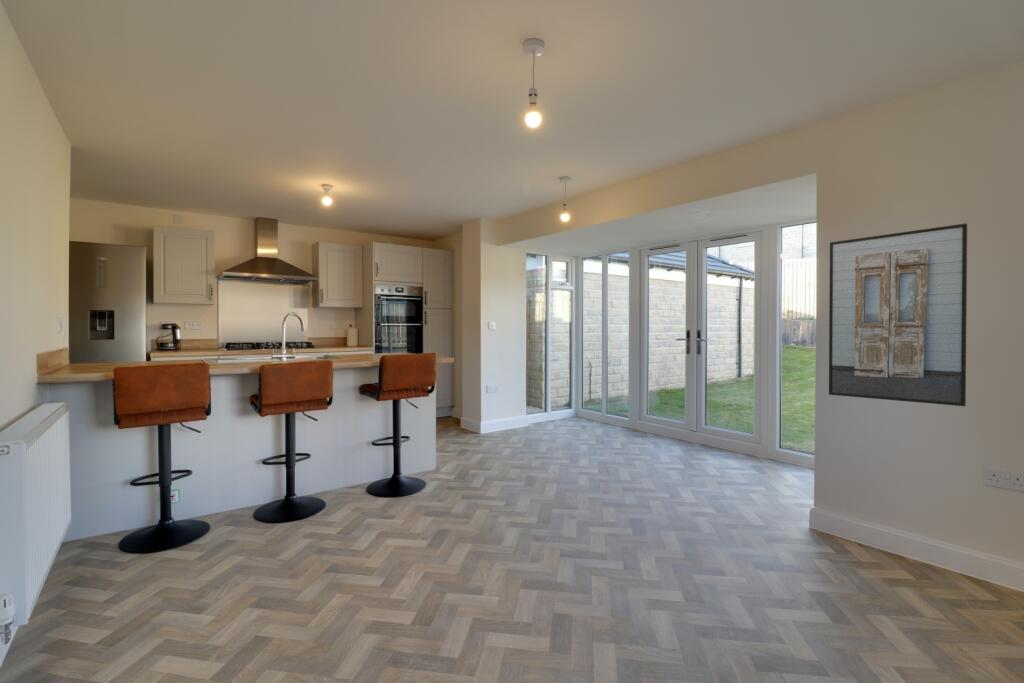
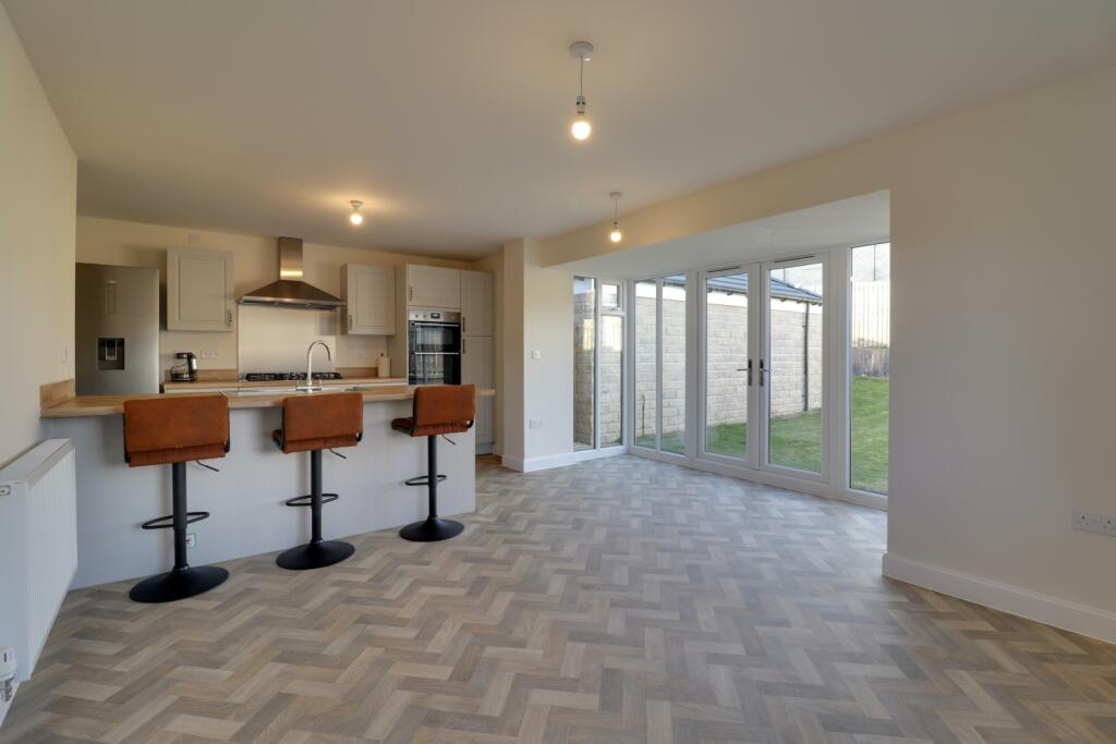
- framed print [828,222,968,407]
